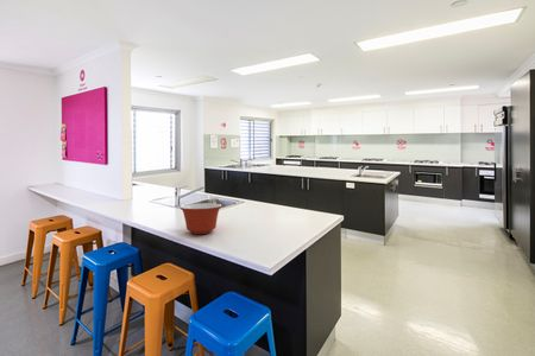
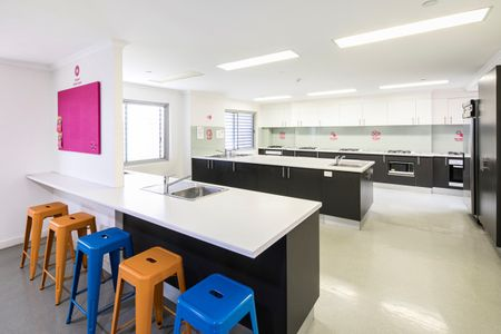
- mixing bowl [178,202,222,235]
